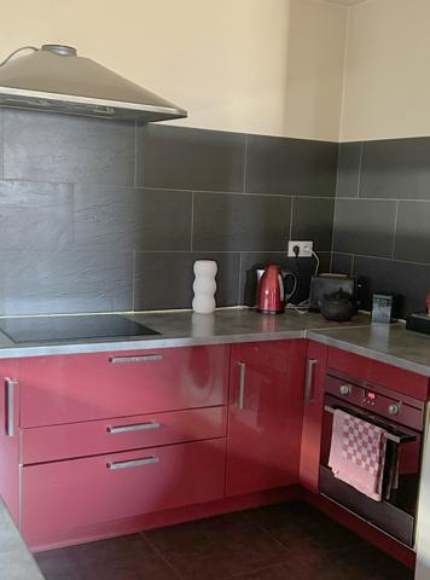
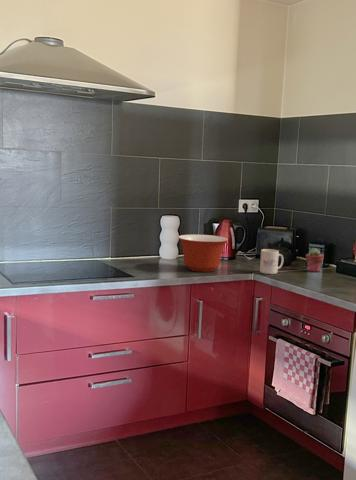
+ mug [259,248,284,275]
+ potted succulent [305,247,325,273]
+ mixing bowl [177,234,229,273]
